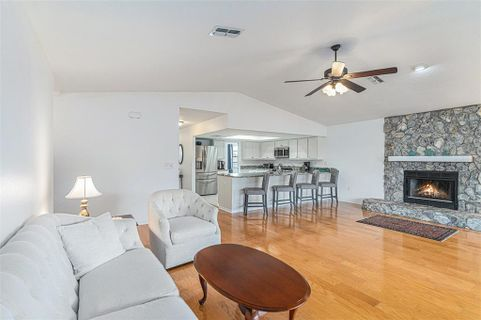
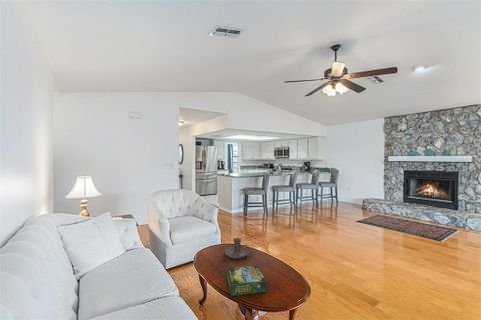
+ candle holder [224,237,254,260]
+ board game [226,265,268,297]
